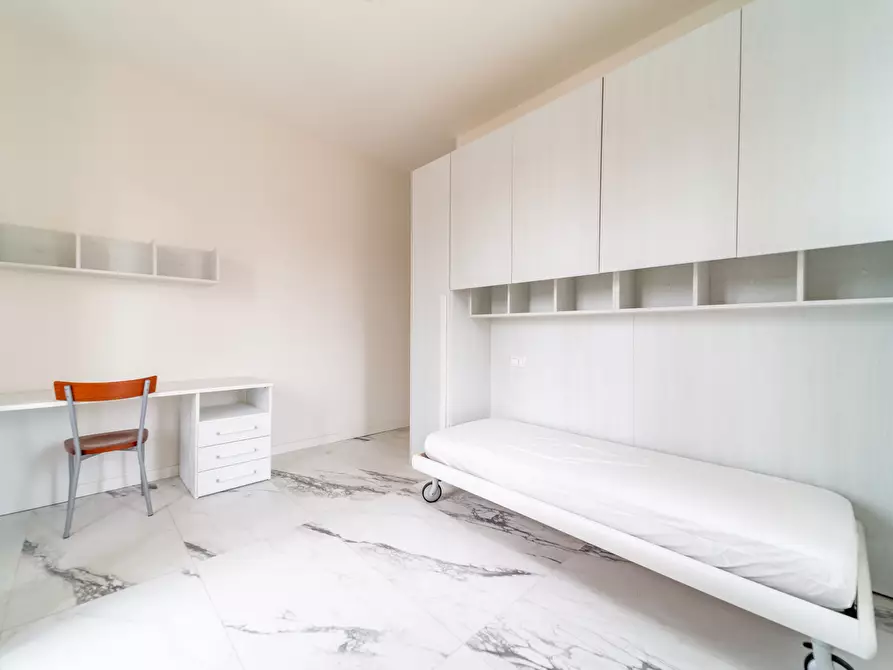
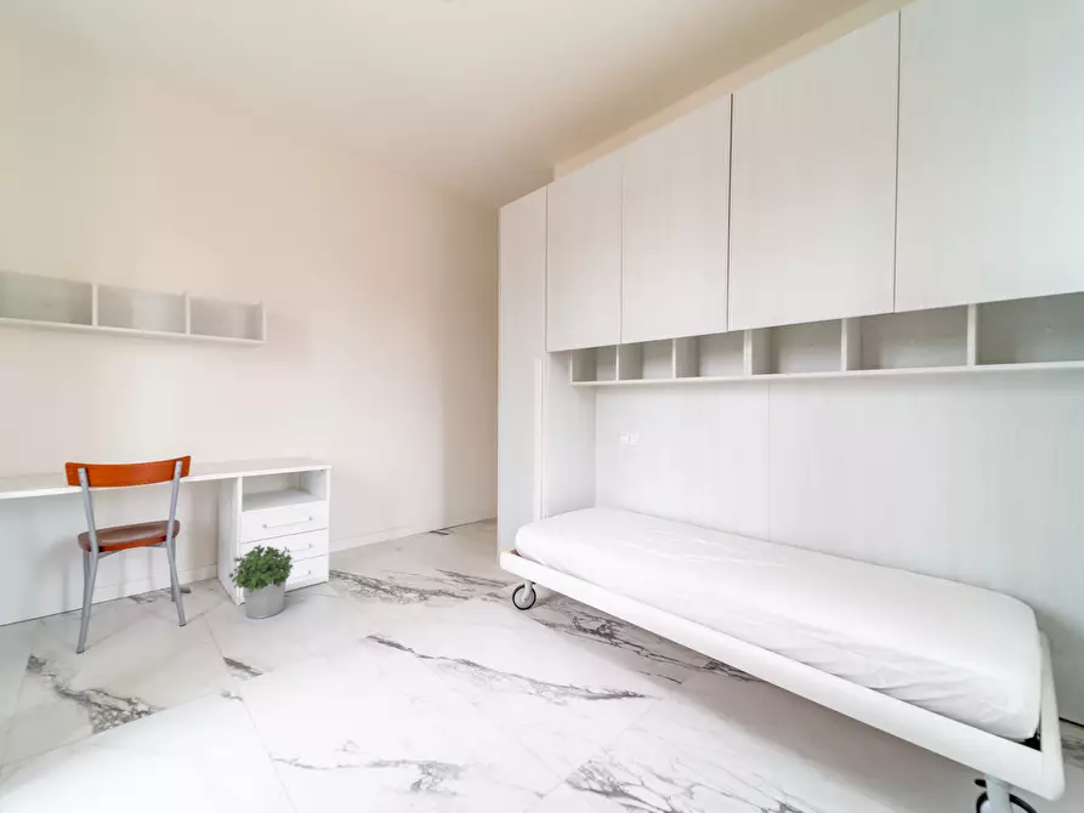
+ potted plant [228,544,295,620]
